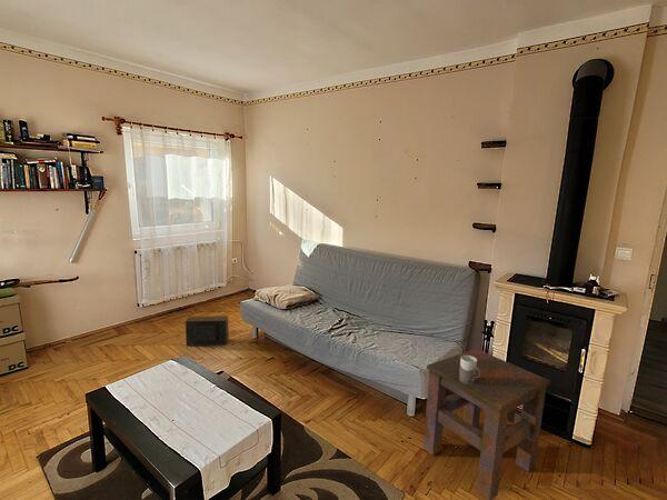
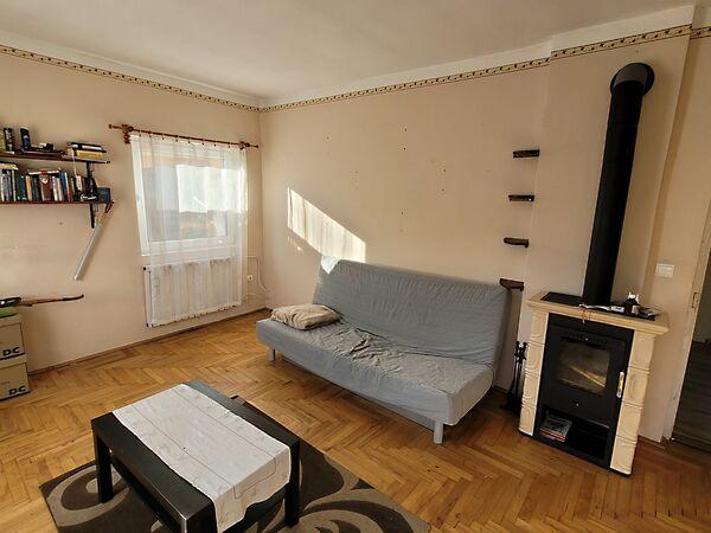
- mug [459,356,481,384]
- speaker [185,314,230,347]
- side table [422,348,551,500]
